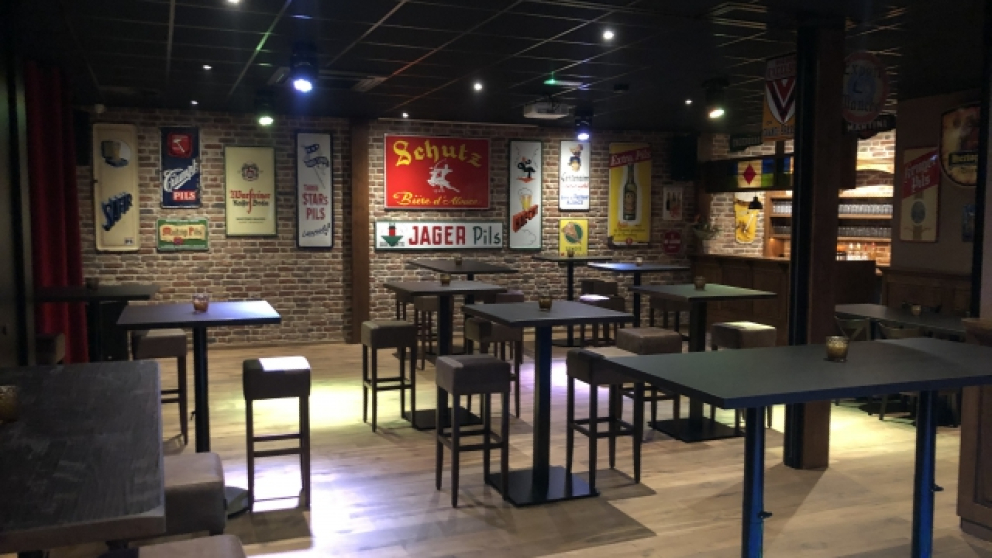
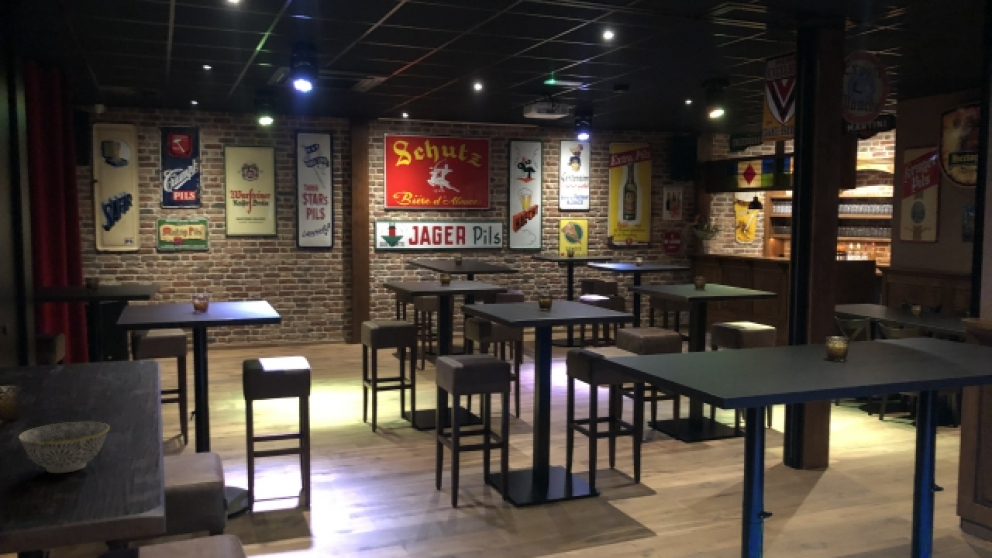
+ bowl [18,421,111,474]
